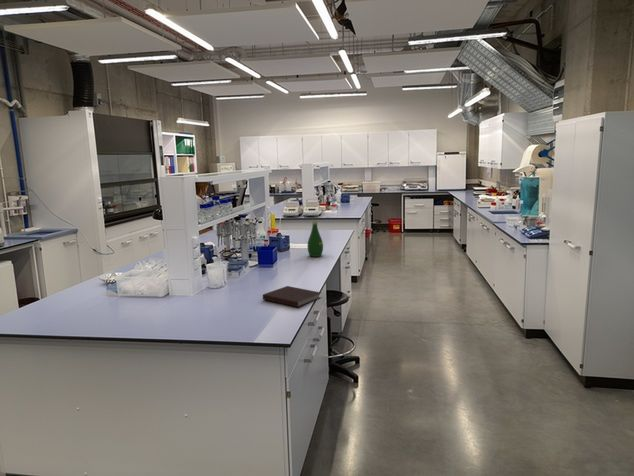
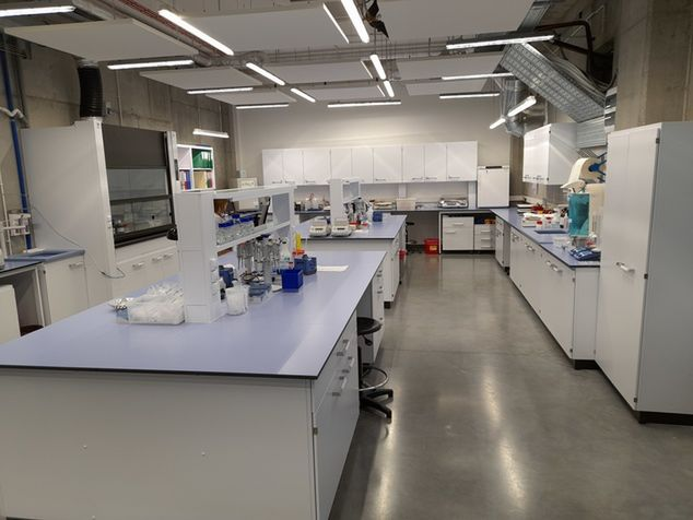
- bottle [306,219,324,258]
- notebook [262,285,322,308]
